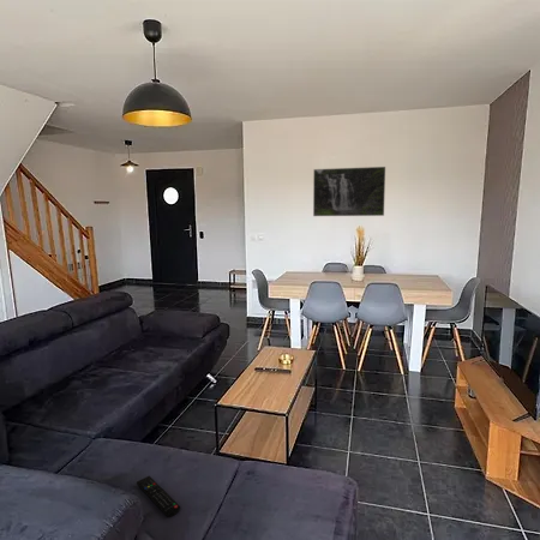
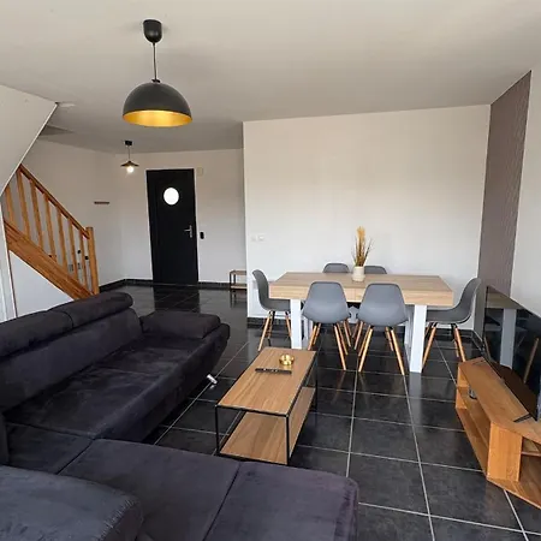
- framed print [312,166,386,217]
- remote control [136,475,181,517]
